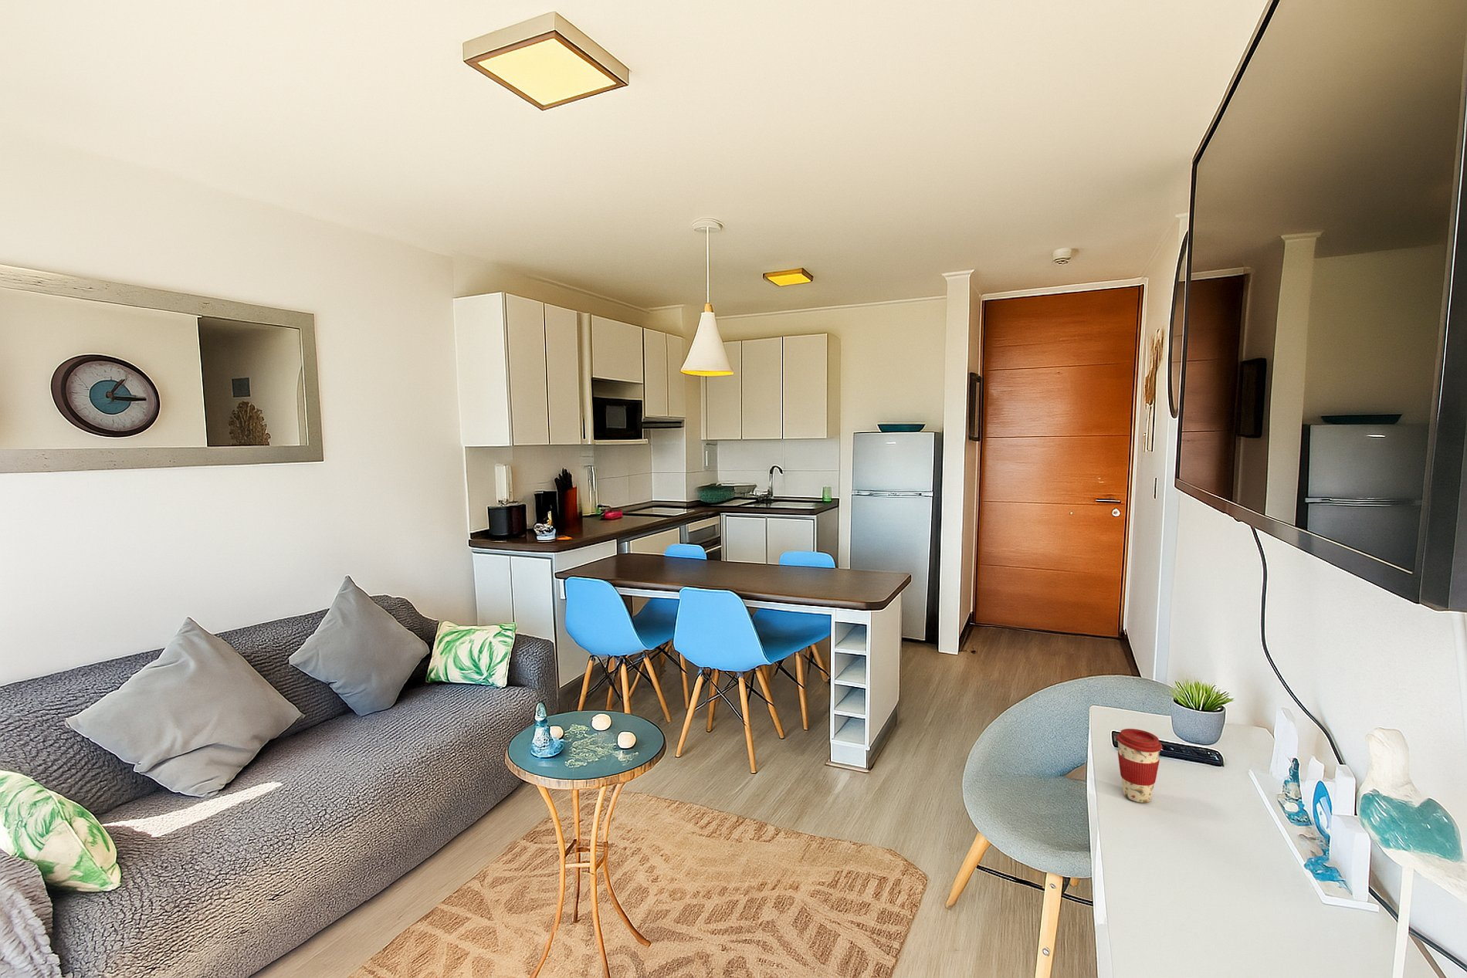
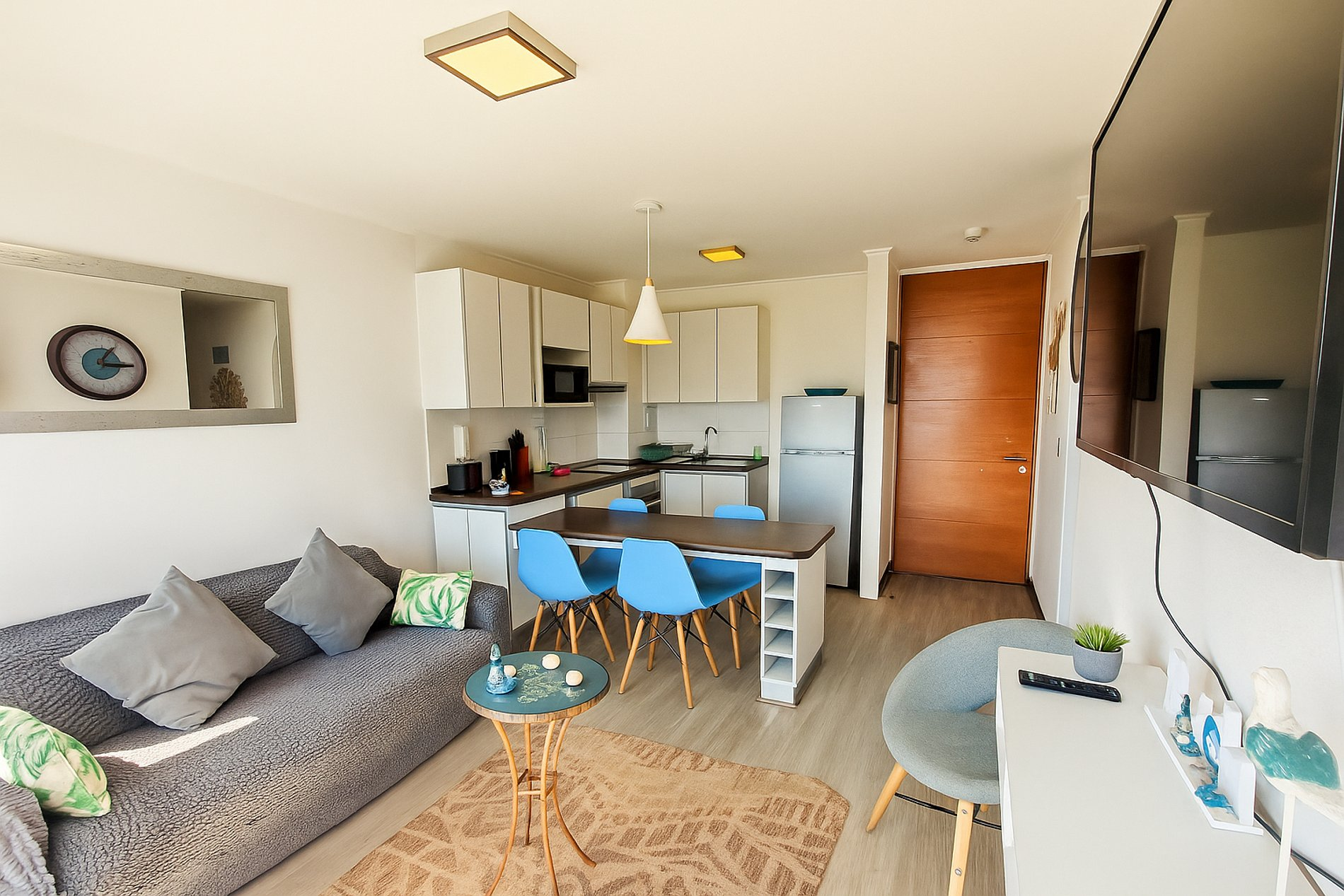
- coffee cup [1116,728,1162,803]
